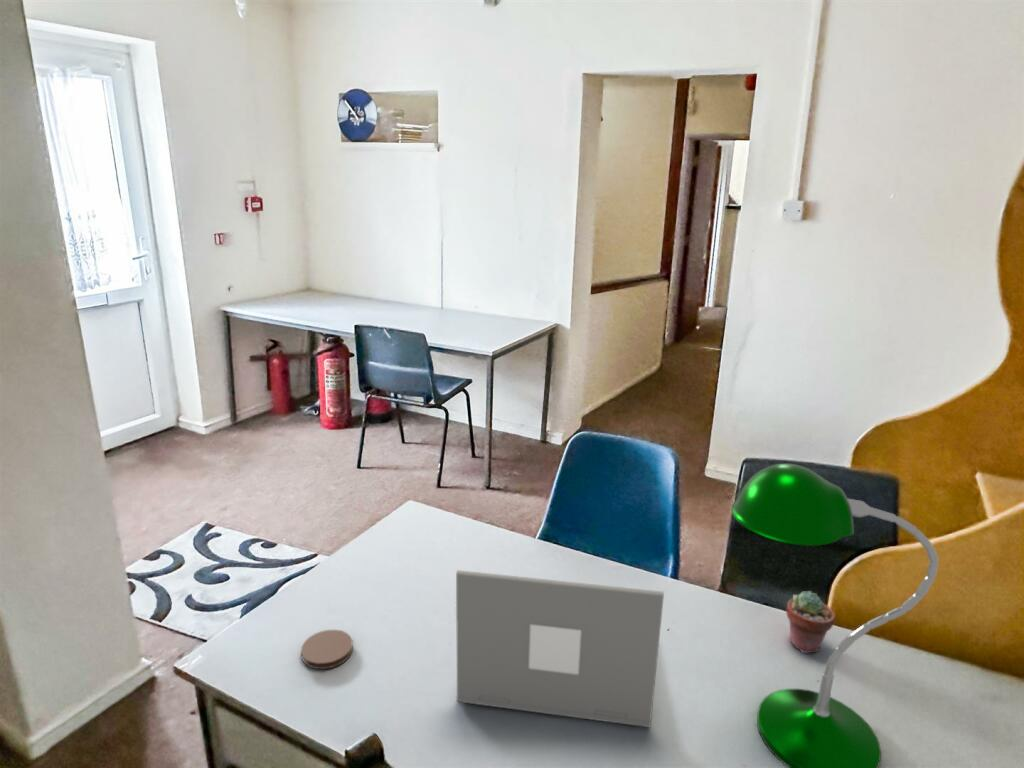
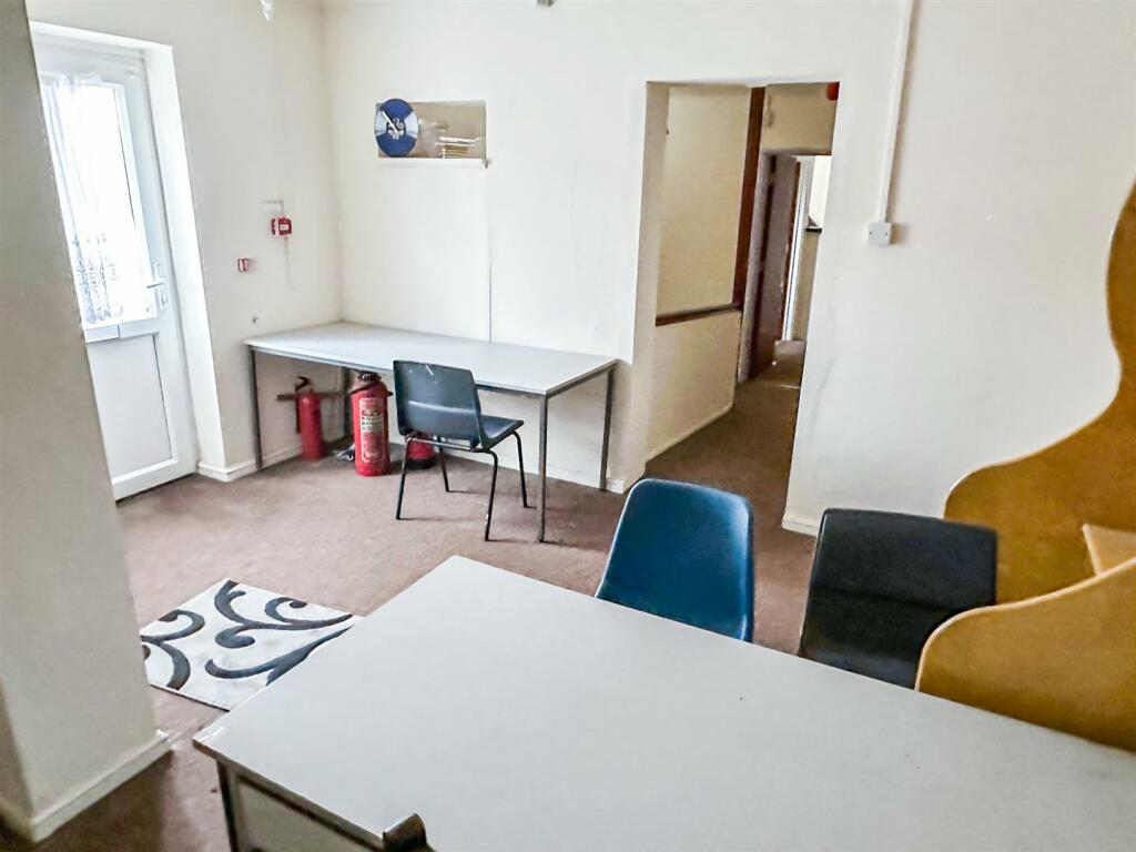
- potted succulent [785,590,836,655]
- desk lamp [730,463,940,768]
- laptop [455,569,665,728]
- coaster [300,629,354,670]
